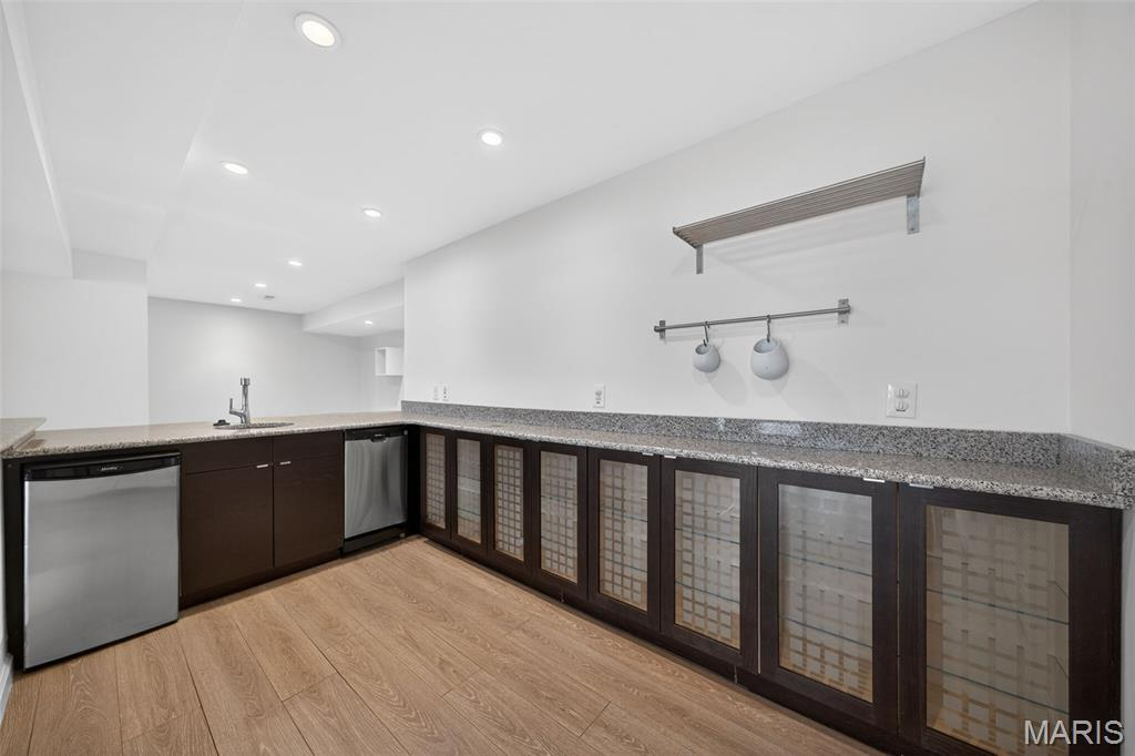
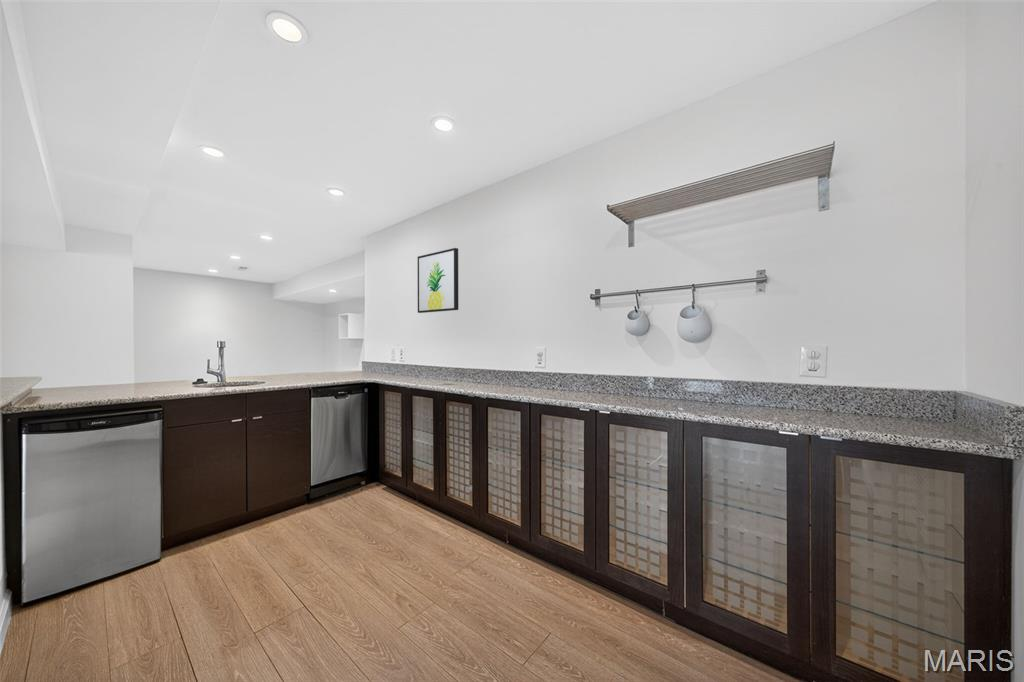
+ wall art [417,247,459,314]
